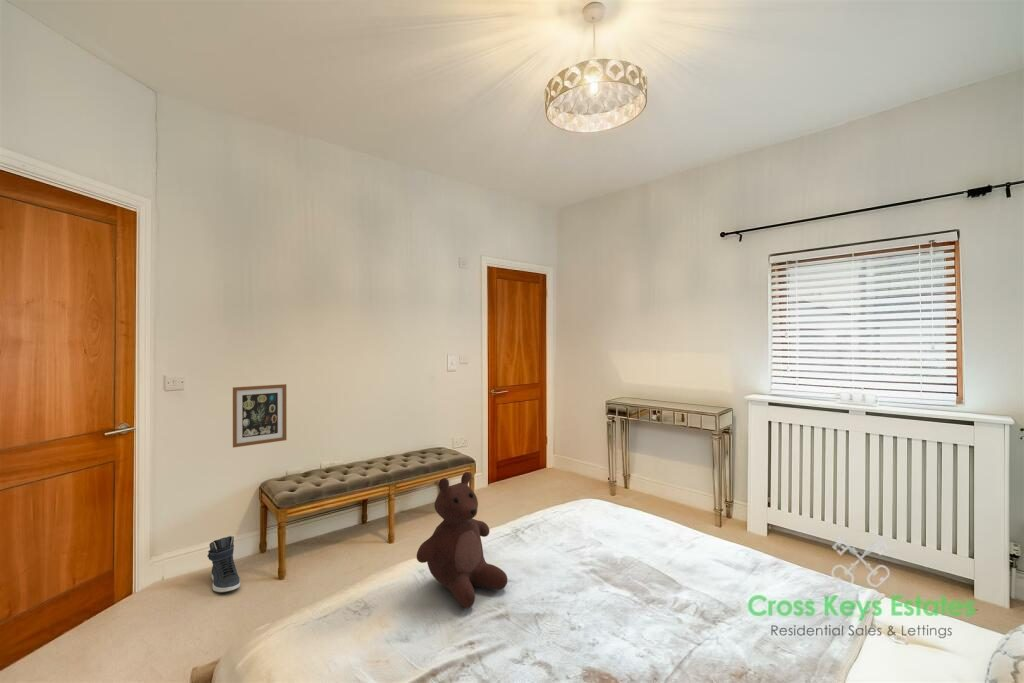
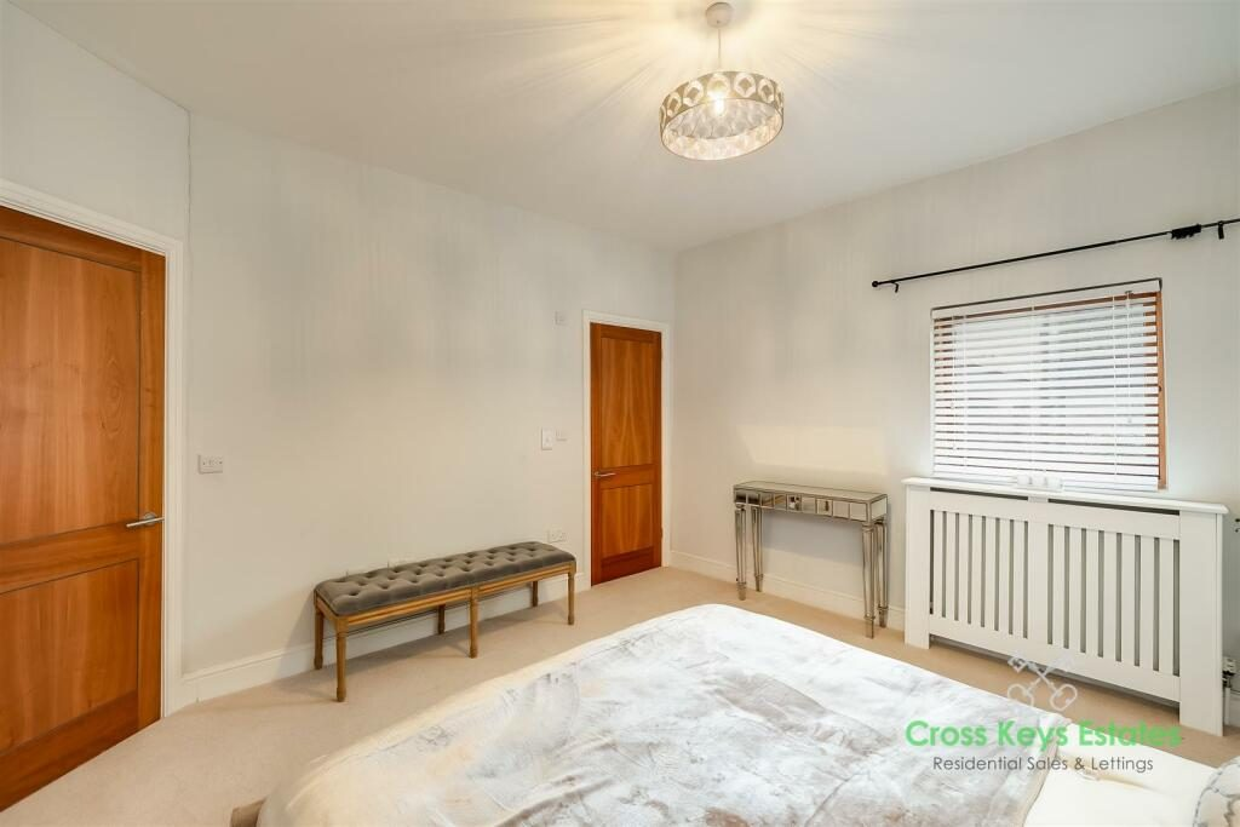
- sneaker [206,535,241,594]
- teddy bear [416,471,508,609]
- wall art [232,383,288,449]
